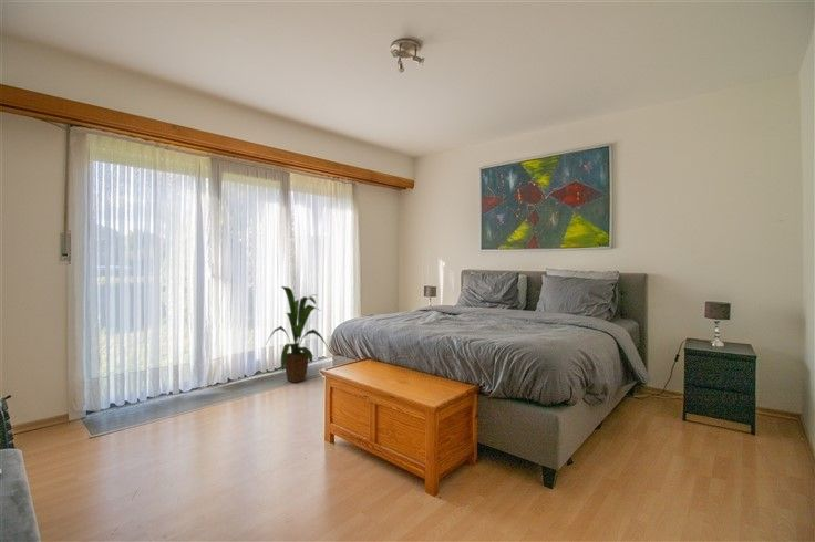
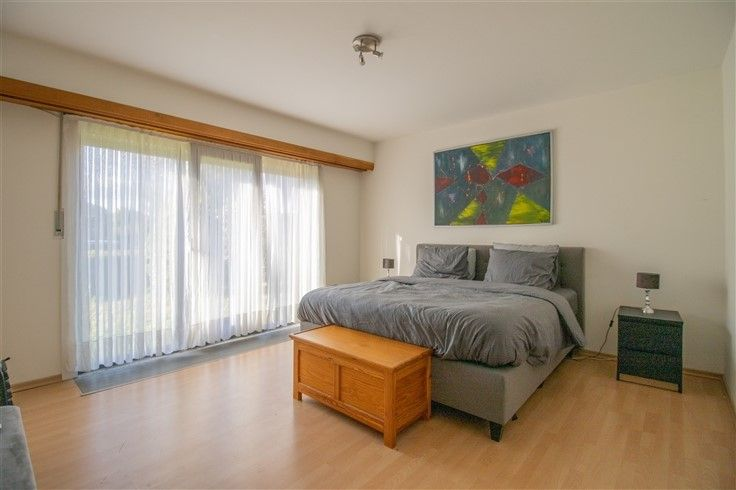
- house plant [265,285,331,384]
